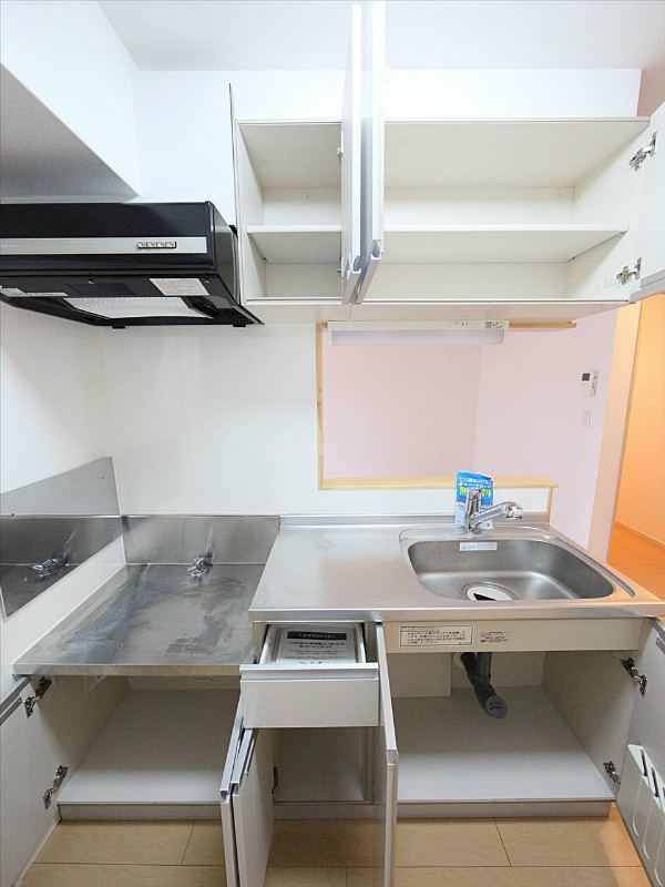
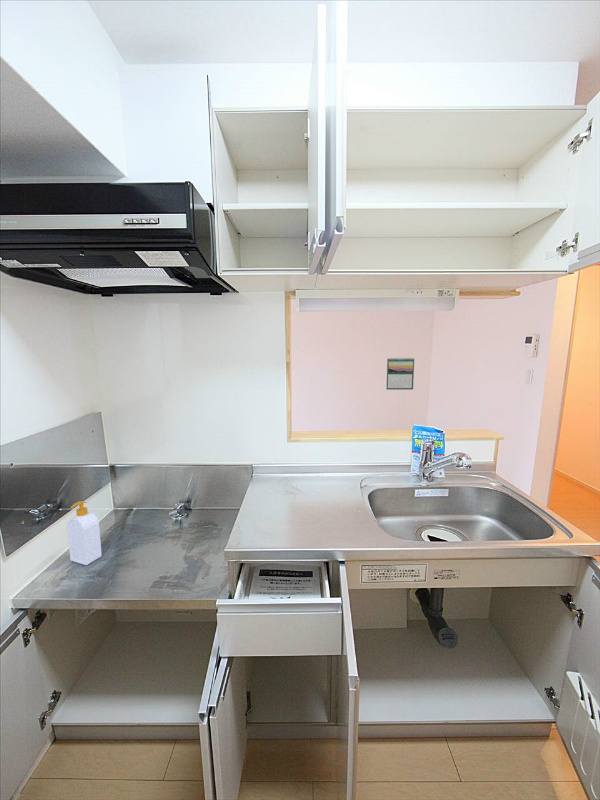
+ calendar [386,356,415,391]
+ soap bottle [66,500,103,566]
